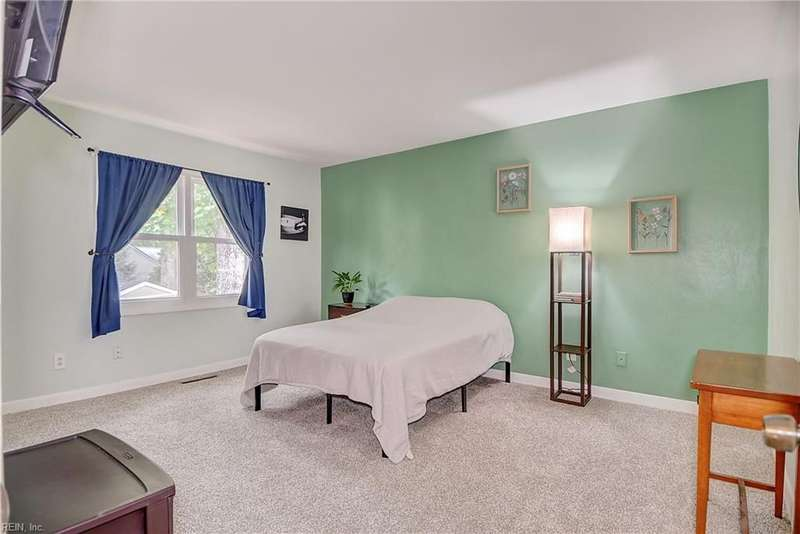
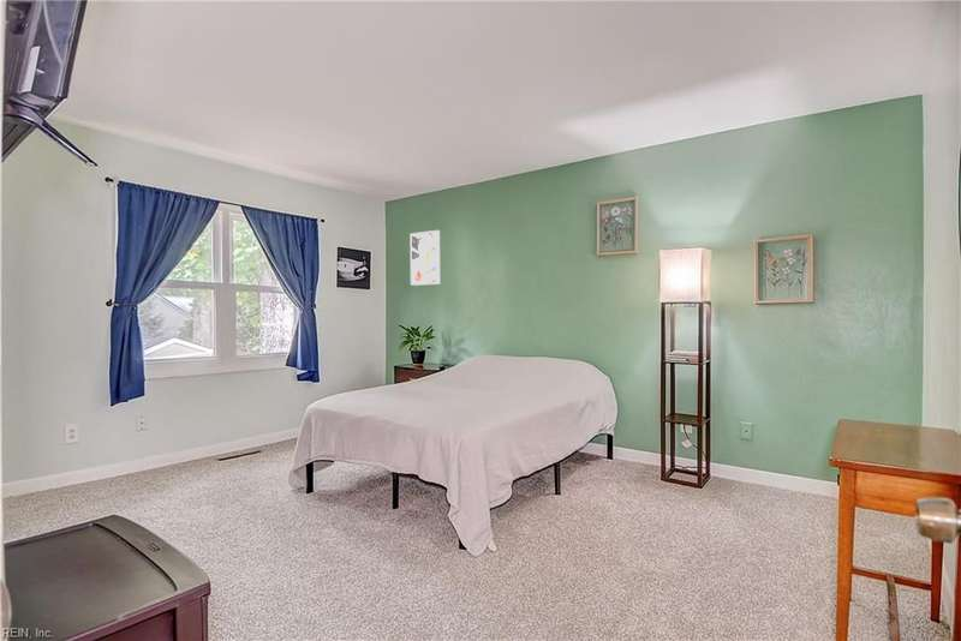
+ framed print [410,229,441,287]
